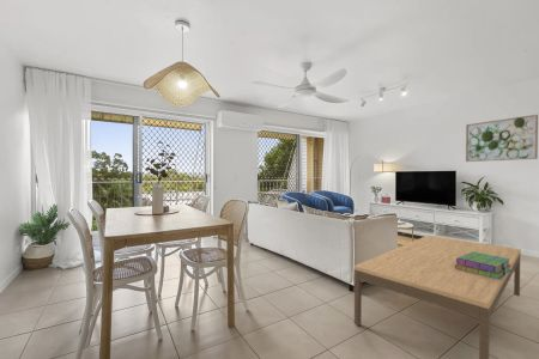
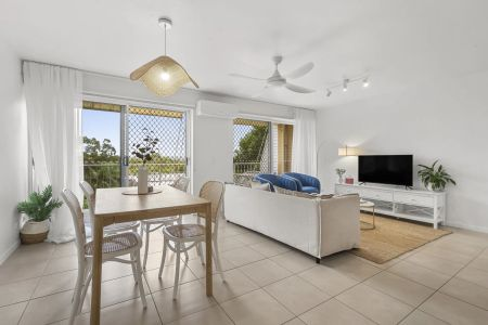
- coffee table [353,235,522,359]
- wall art [465,114,539,163]
- stack of books [455,251,511,280]
